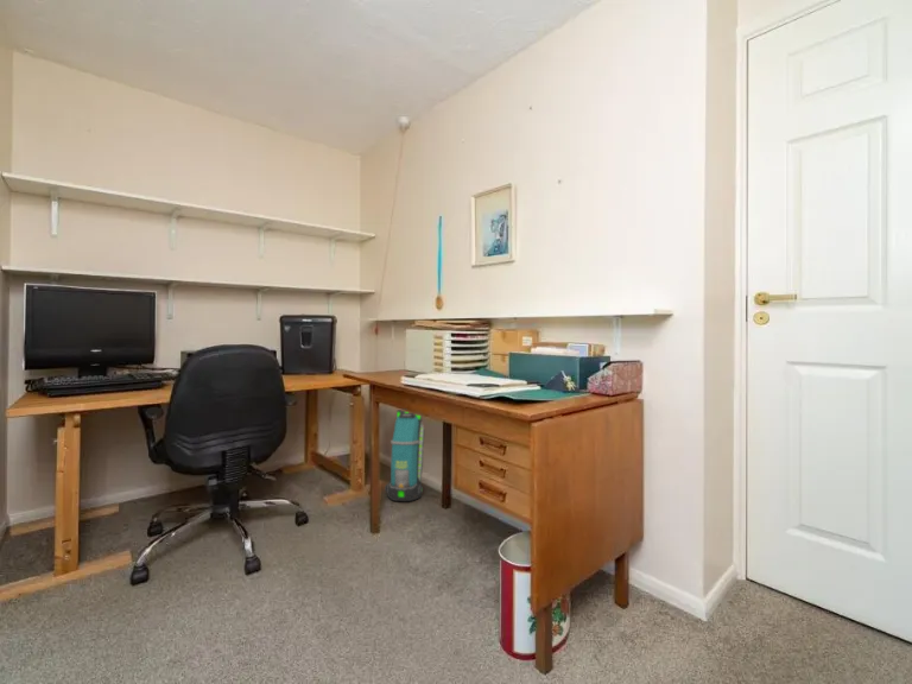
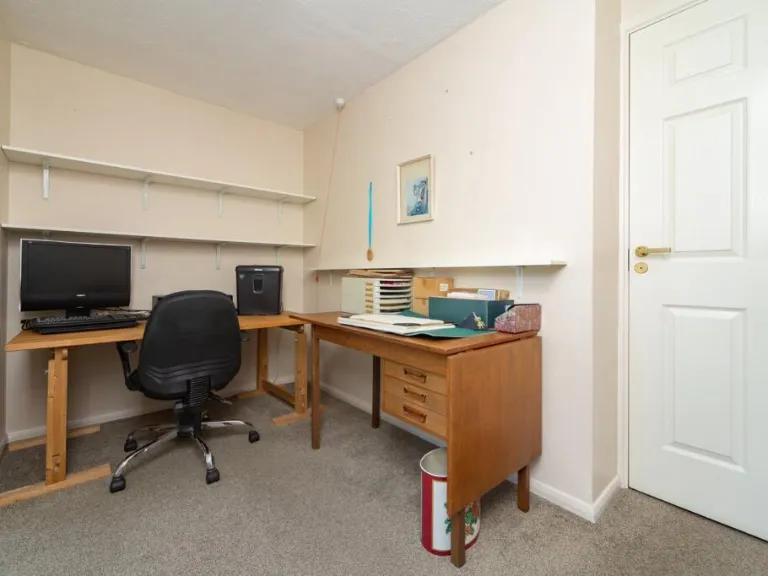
- backpack [385,408,425,502]
